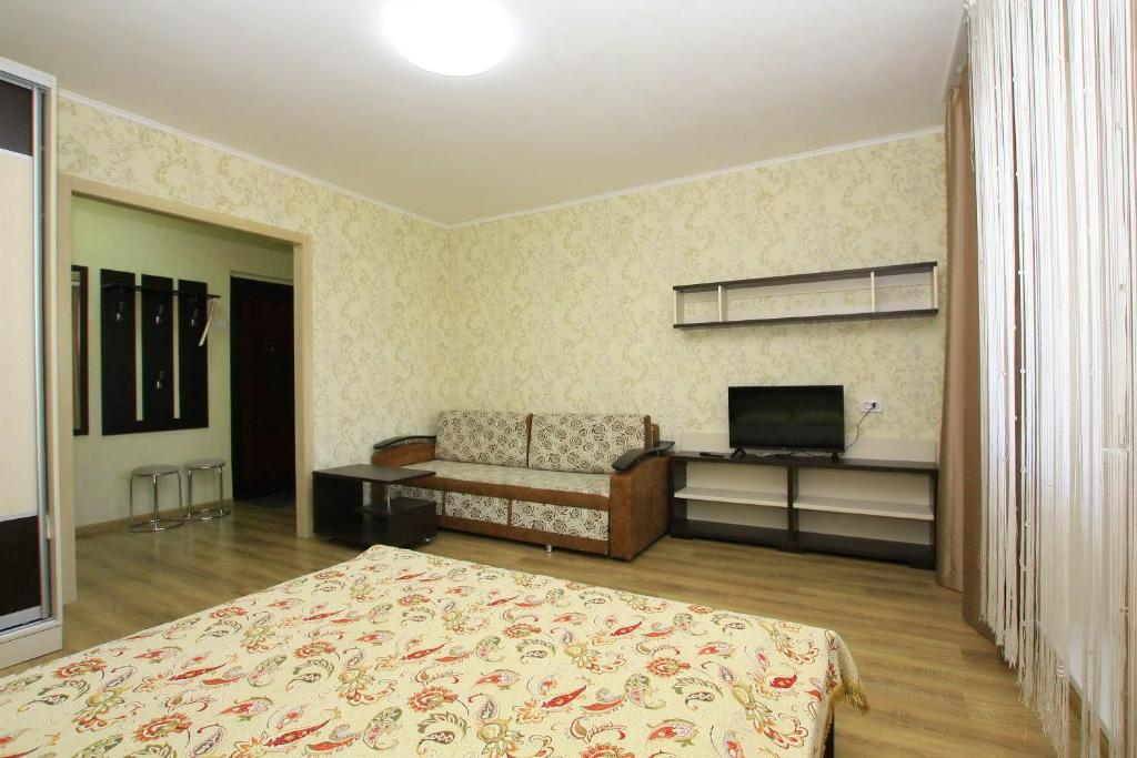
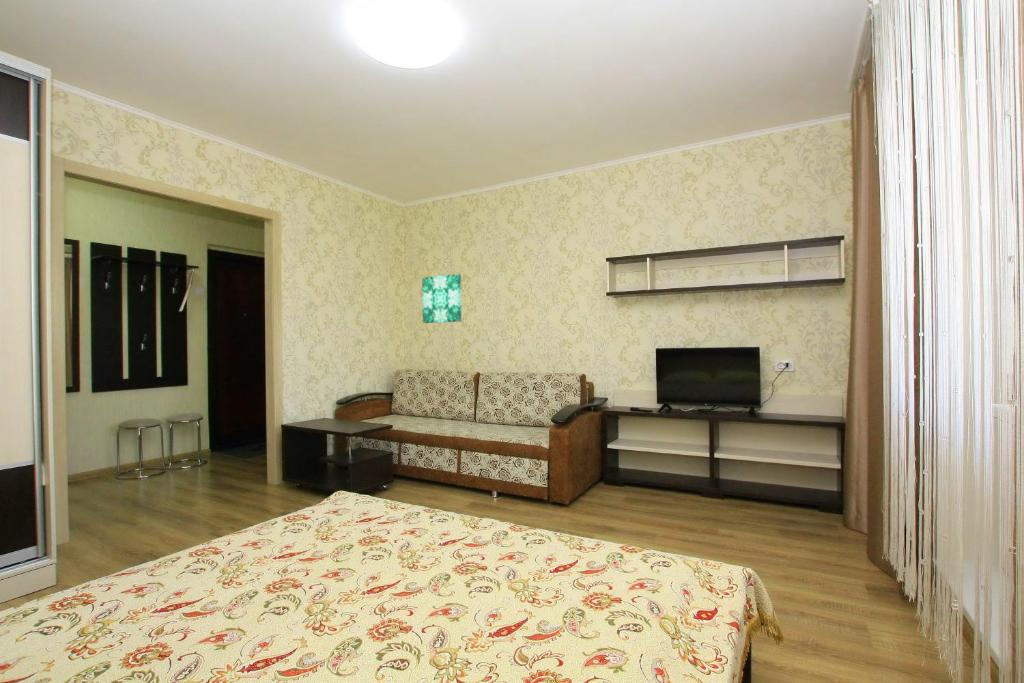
+ wall art [421,273,462,324]
